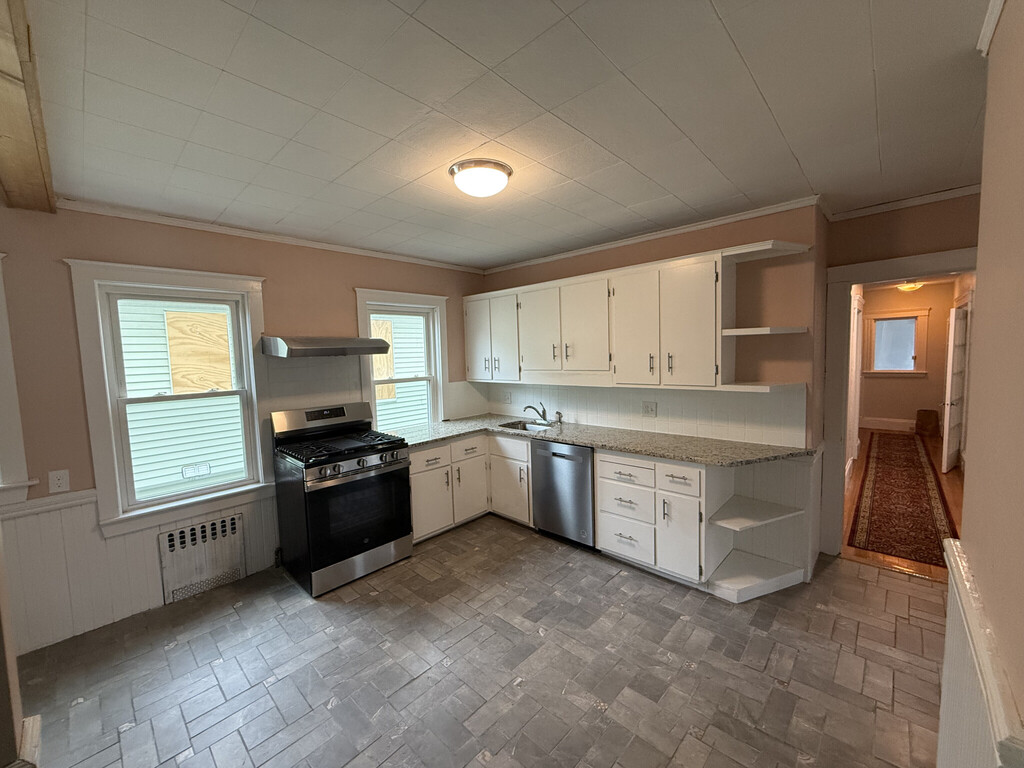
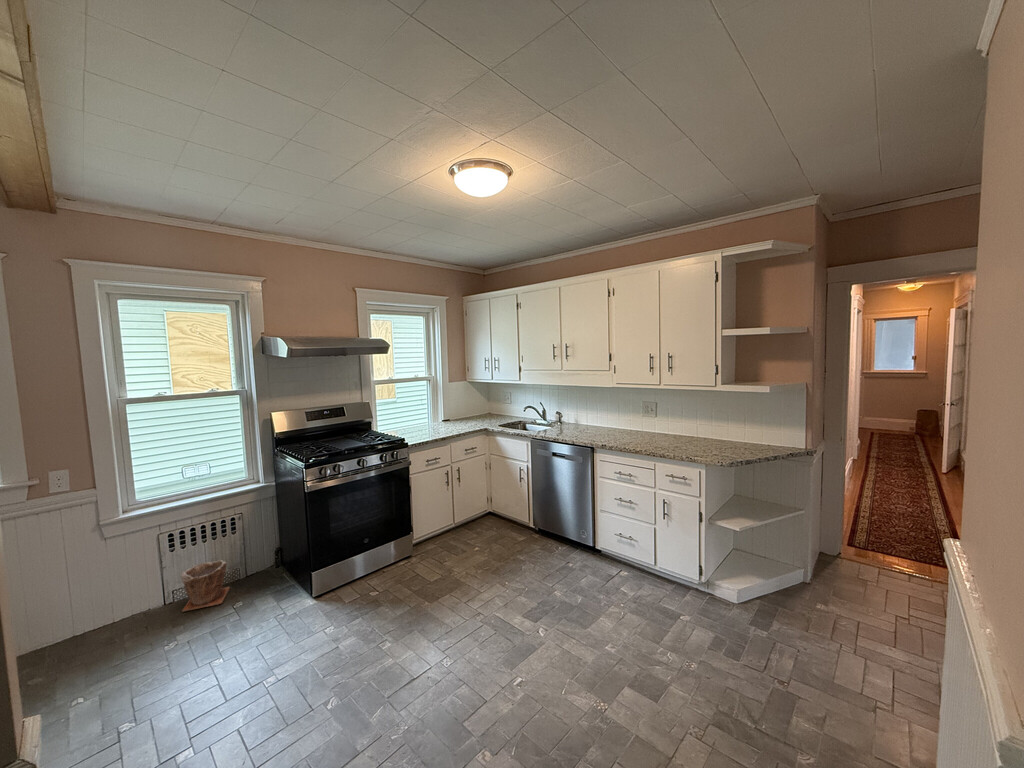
+ plant pot [180,559,231,613]
